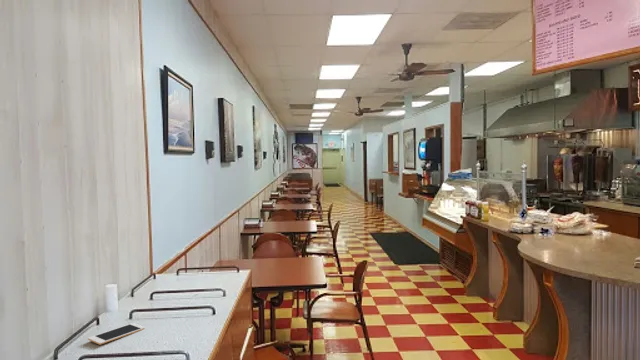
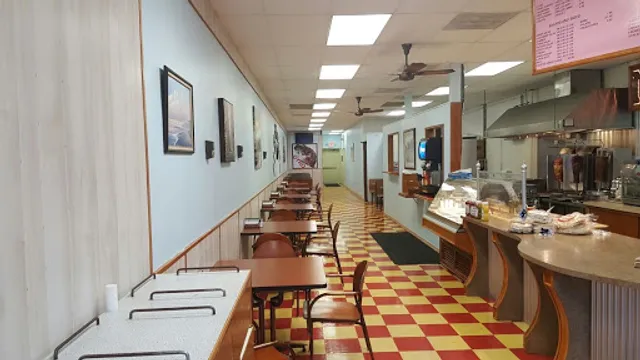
- cell phone [87,322,146,346]
